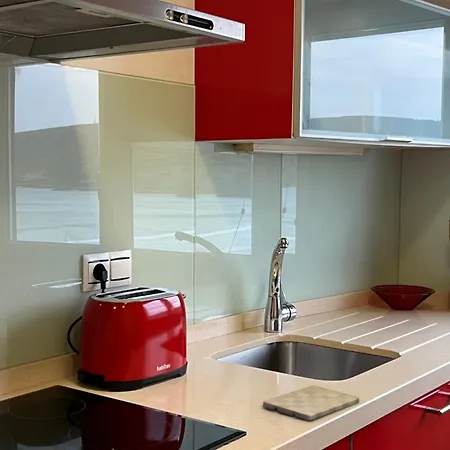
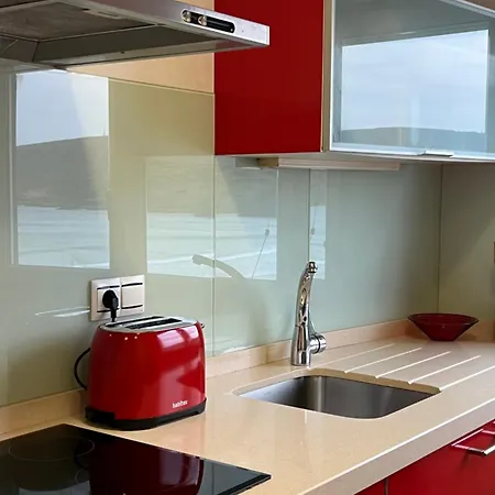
- cutting board [262,384,360,422]
